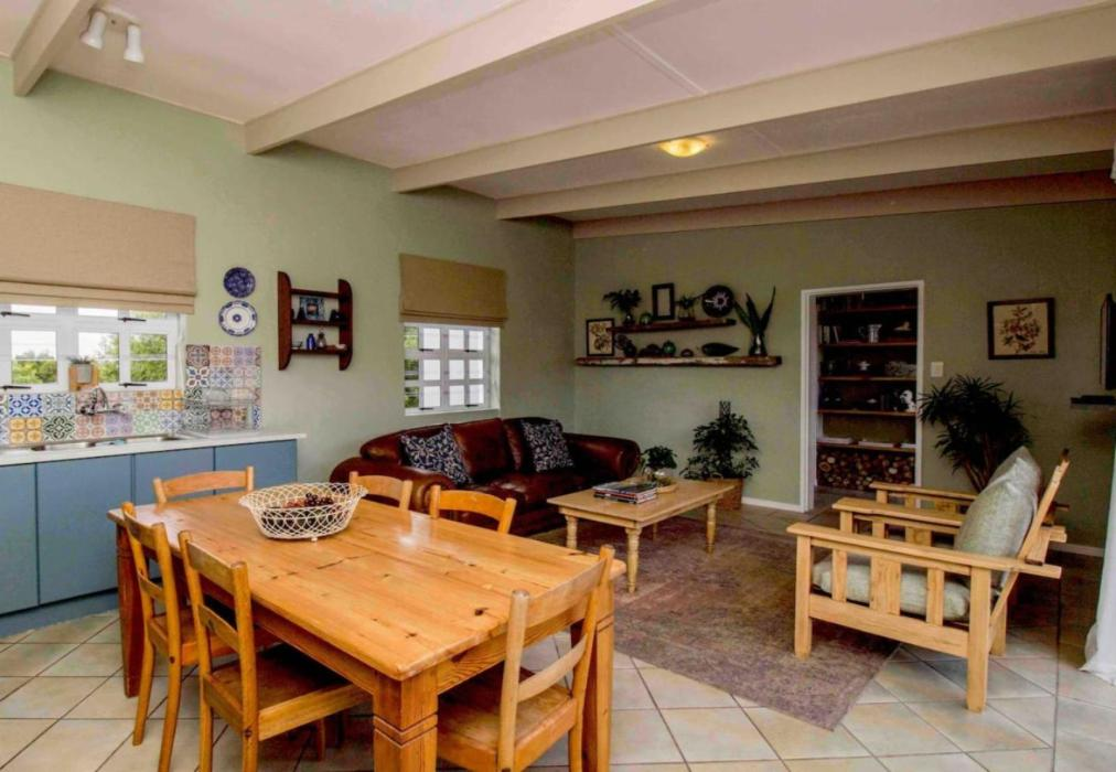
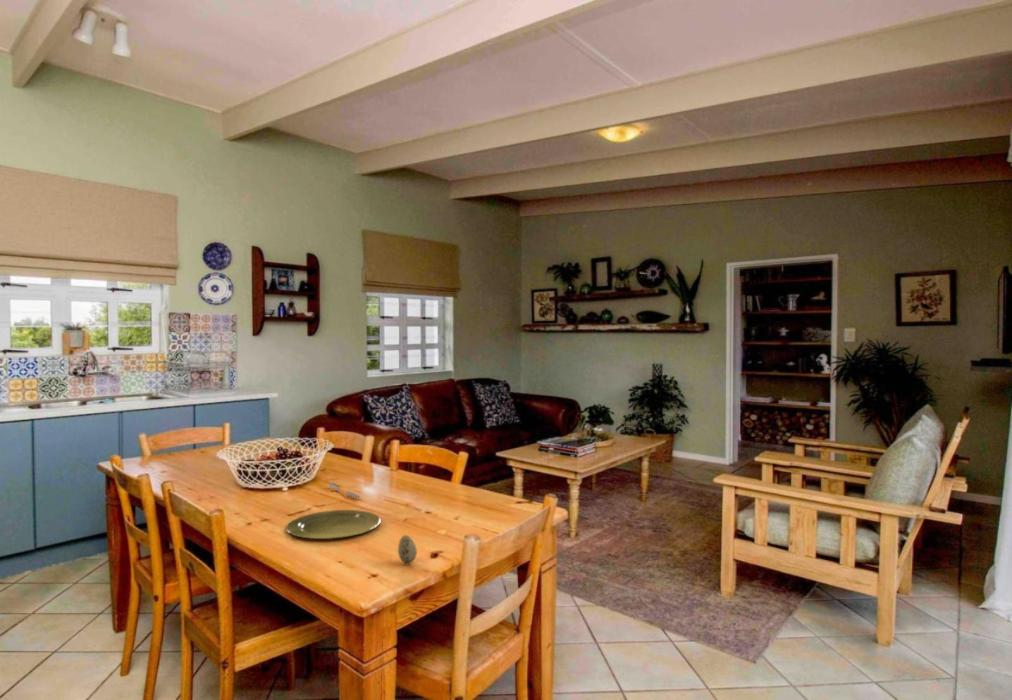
+ spoon [328,481,361,499]
+ speckled egg [397,534,418,564]
+ plate [285,509,382,540]
